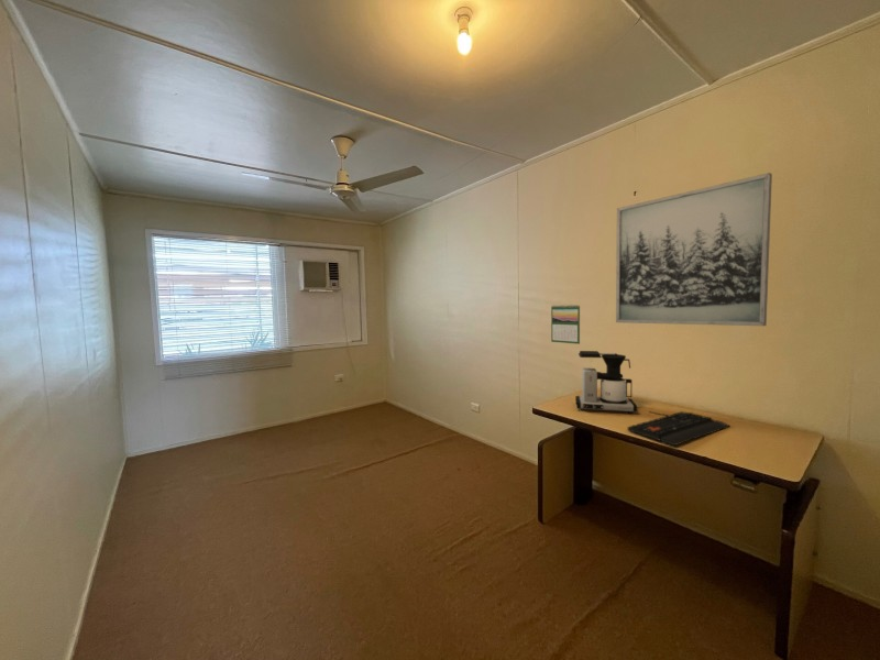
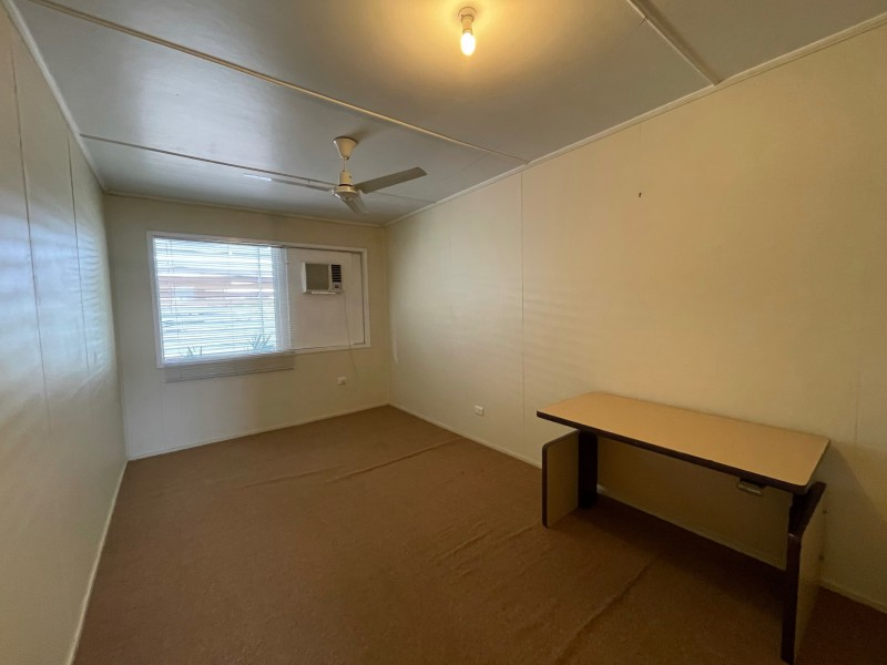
- coffee maker [574,350,638,415]
- wall art [615,172,773,327]
- keyboard [626,410,732,447]
- calendar [550,304,581,345]
